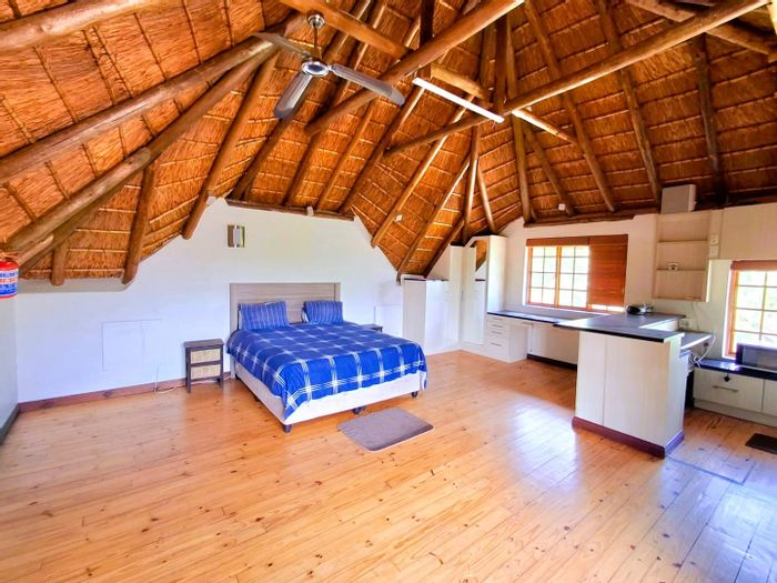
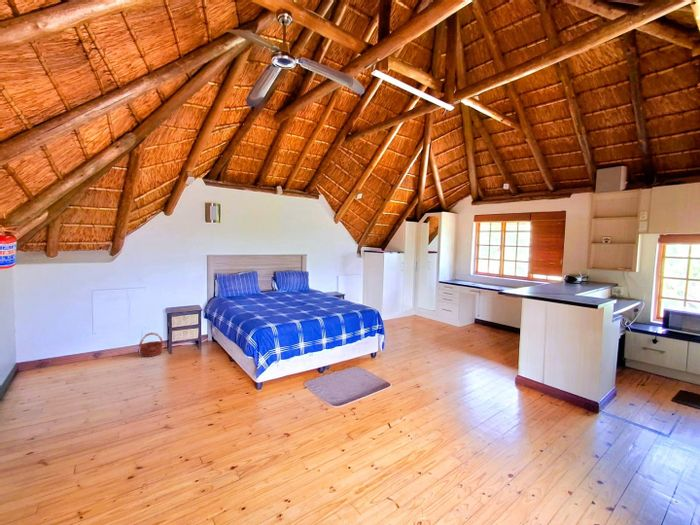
+ basket [138,332,165,358]
